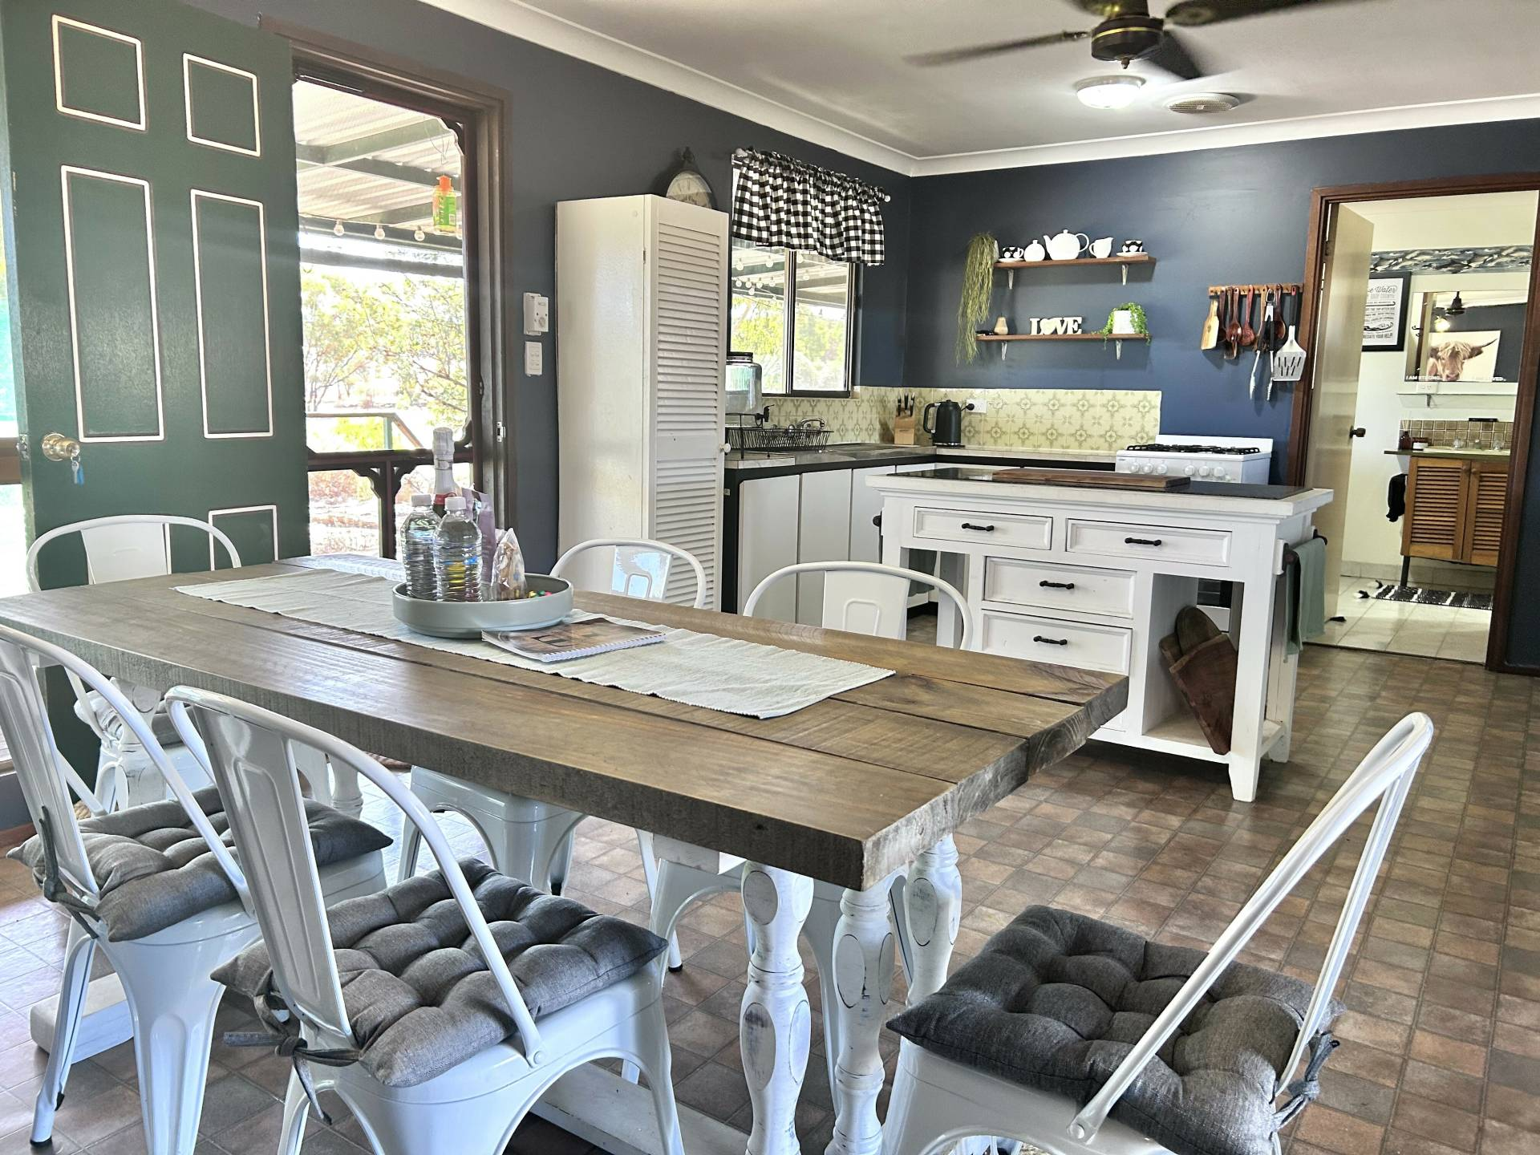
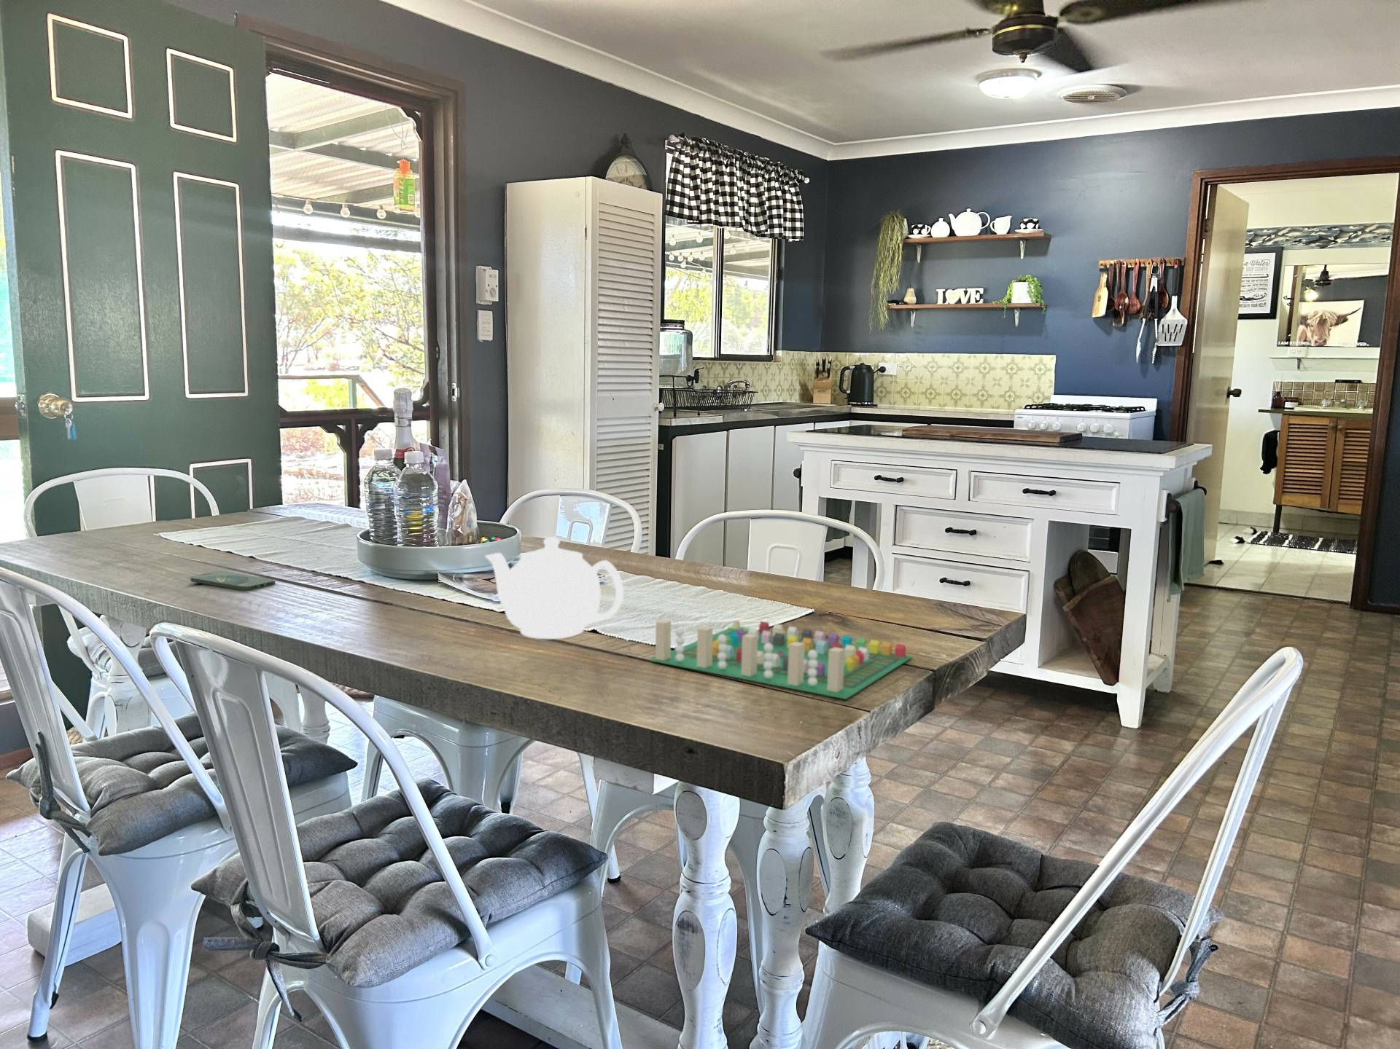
+ board game [649,619,914,700]
+ teapot [484,537,624,639]
+ smartphone [190,571,276,592]
